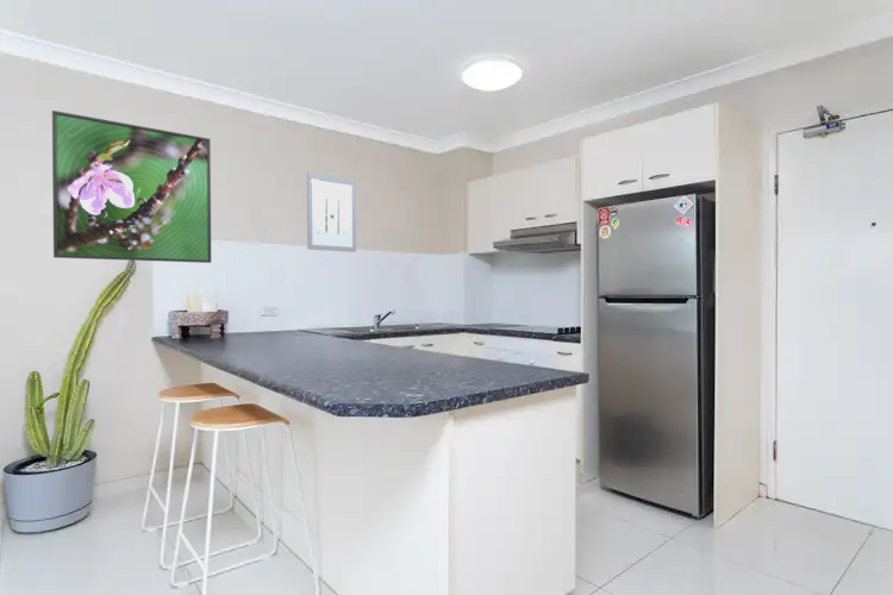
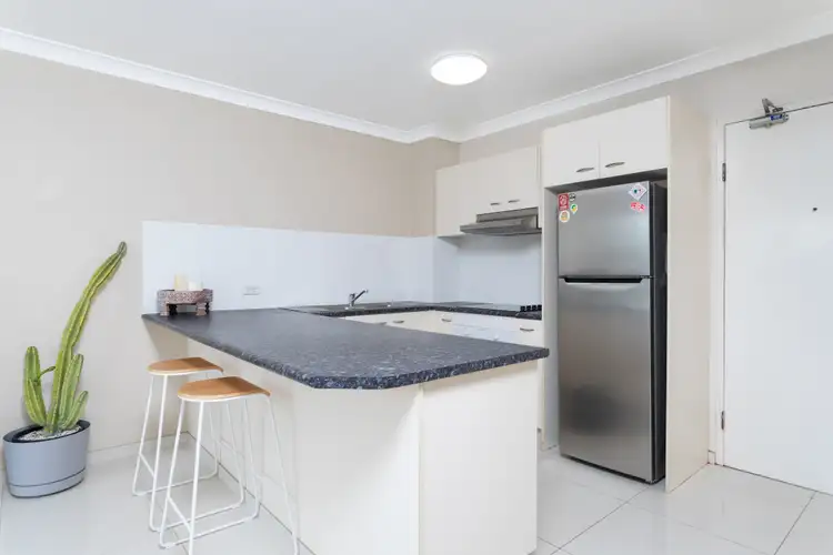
- wall art [306,173,357,253]
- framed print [51,109,212,264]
